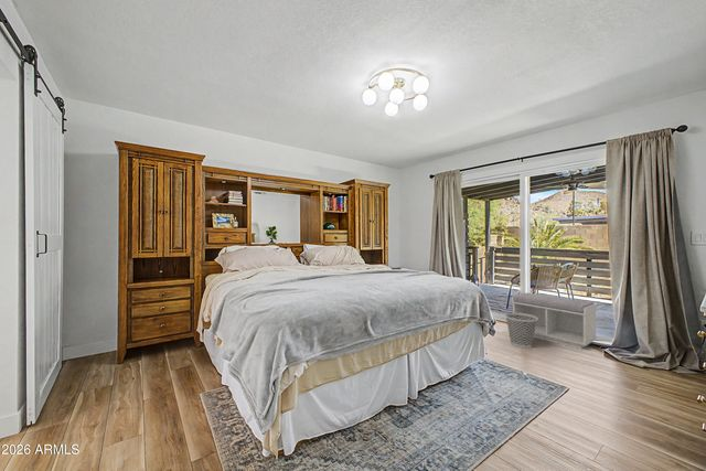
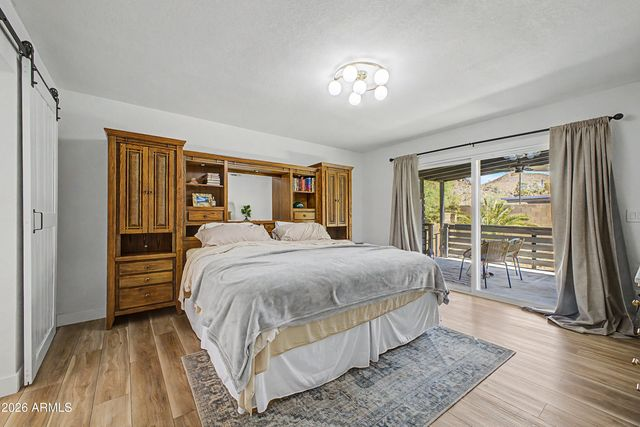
- wastebasket [504,312,537,349]
- bench [511,292,598,350]
